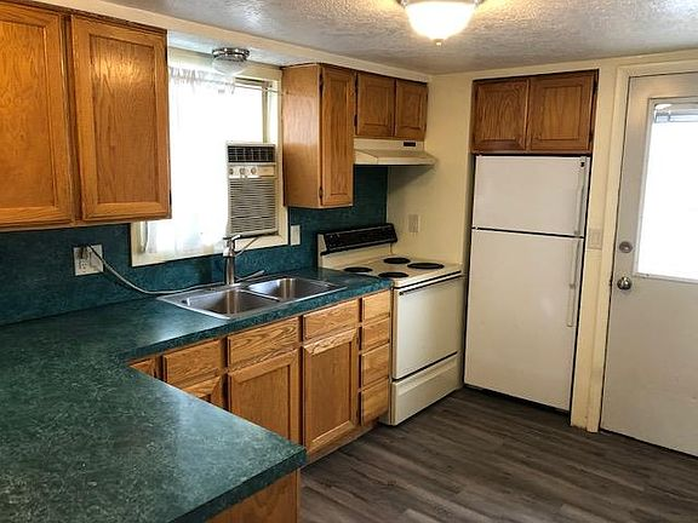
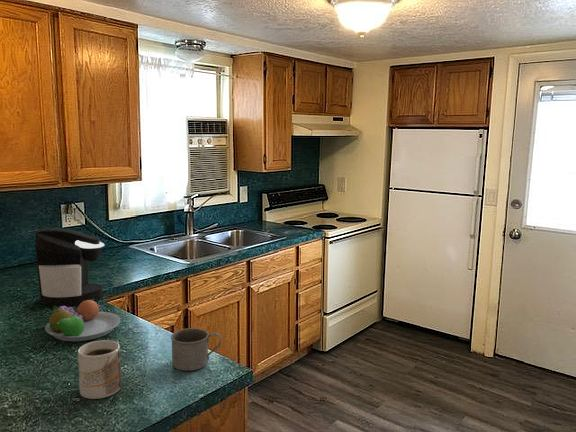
+ coffee maker [34,227,105,307]
+ mug [77,339,122,400]
+ fruit bowl [44,299,122,342]
+ mug [170,327,223,372]
